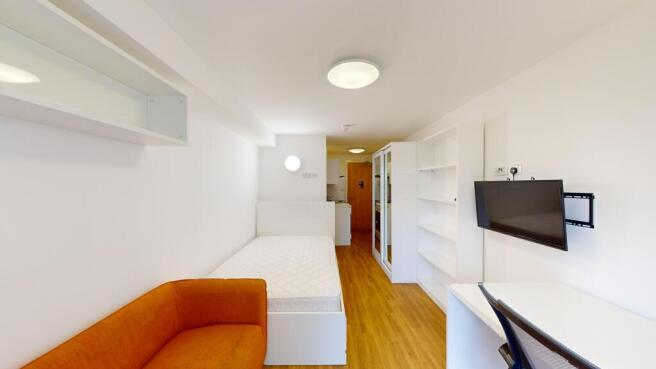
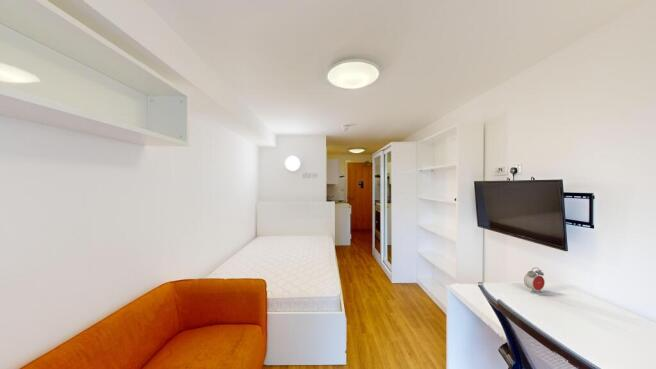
+ alarm clock [523,267,546,294]
